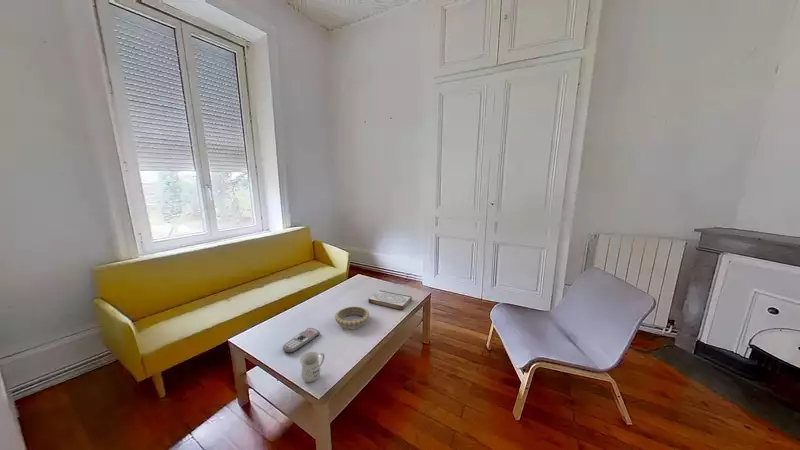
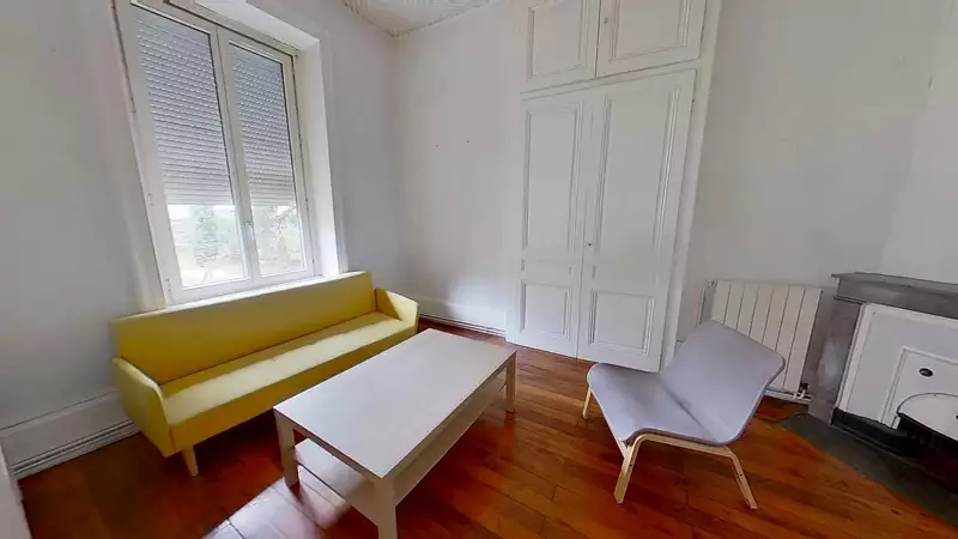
- mug [299,351,326,383]
- book [367,289,413,311]
- decorative bowl [334,305,370,330]
- remote control [282,327,321,354]
